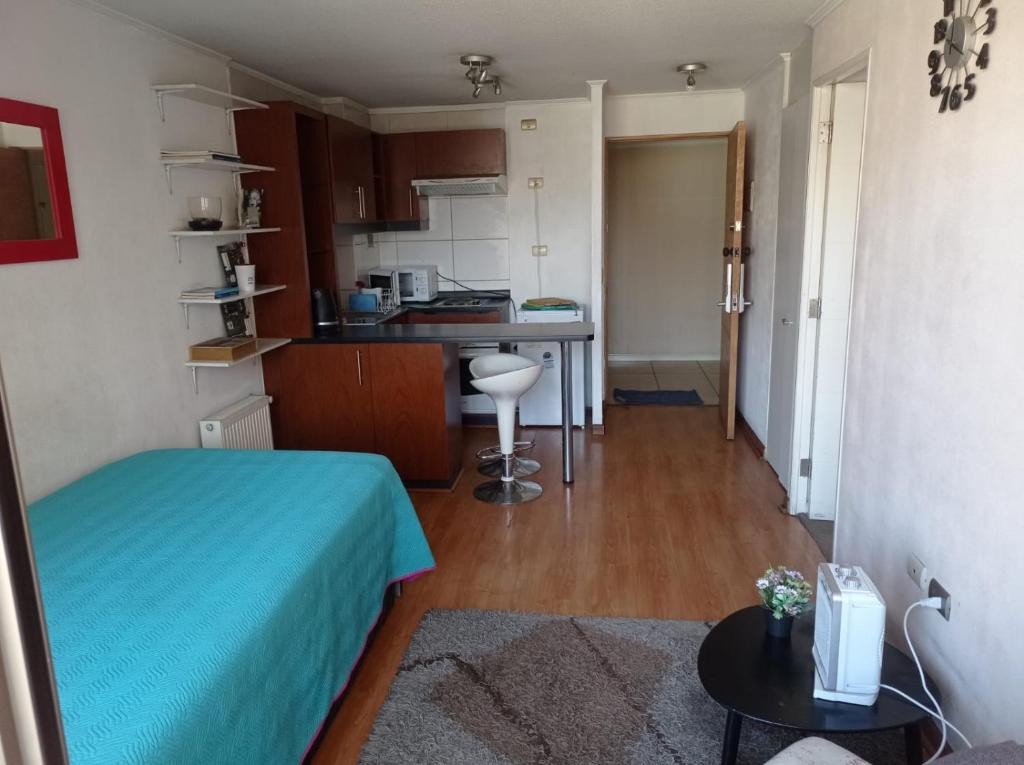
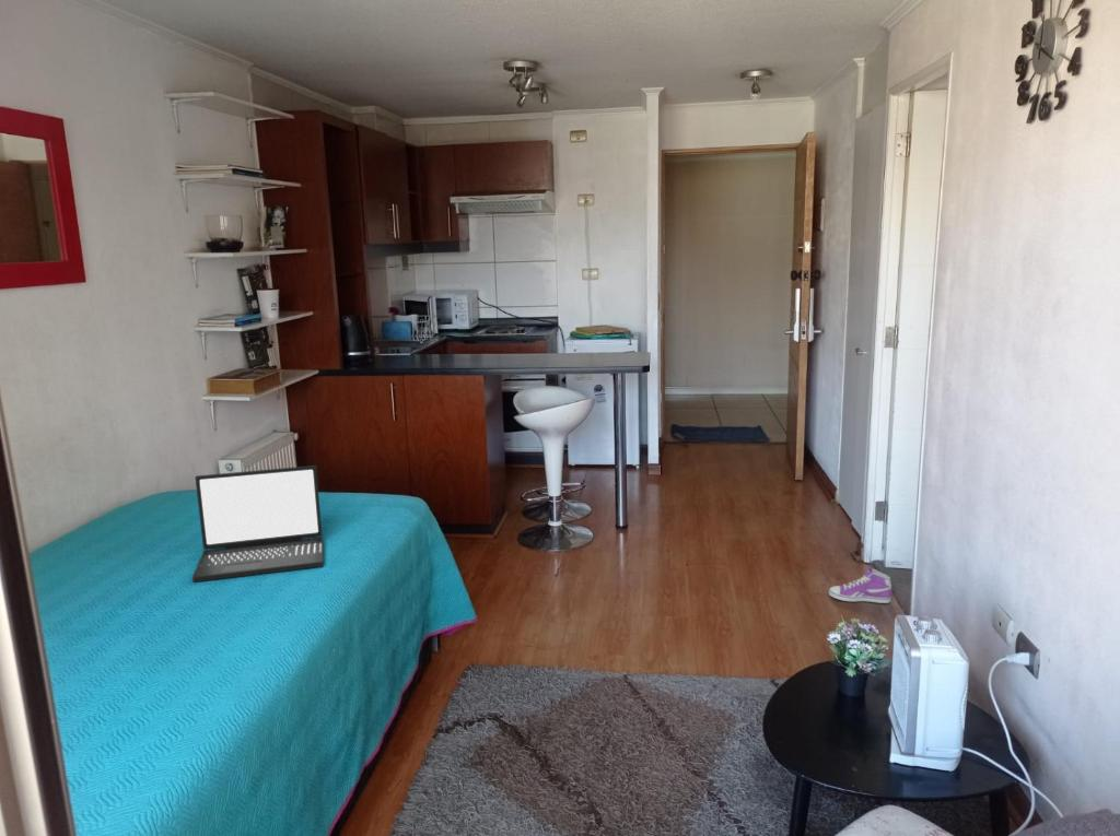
+ laptop [191,464,324,584]
+ sneaker [828,567,892,604]
